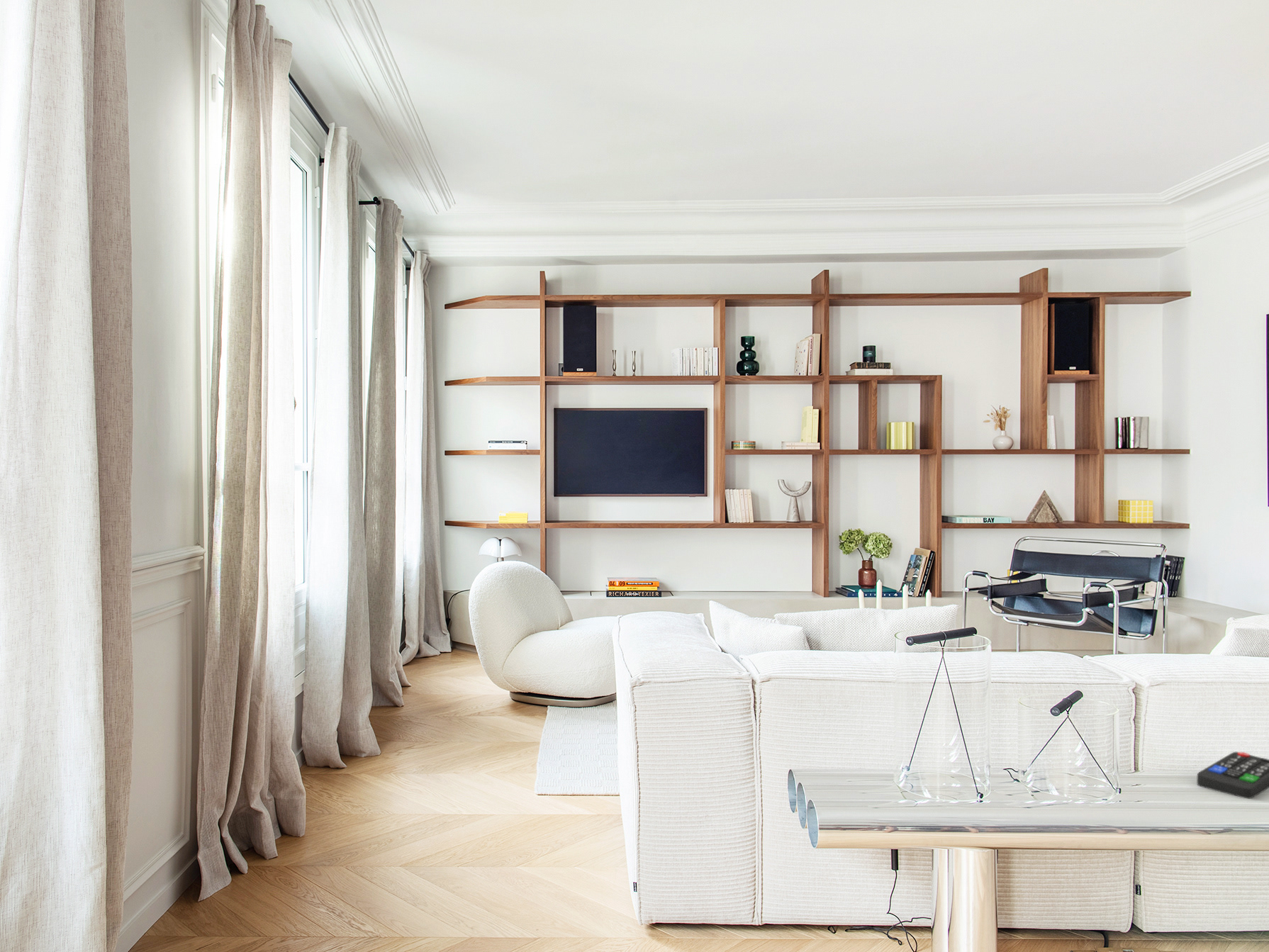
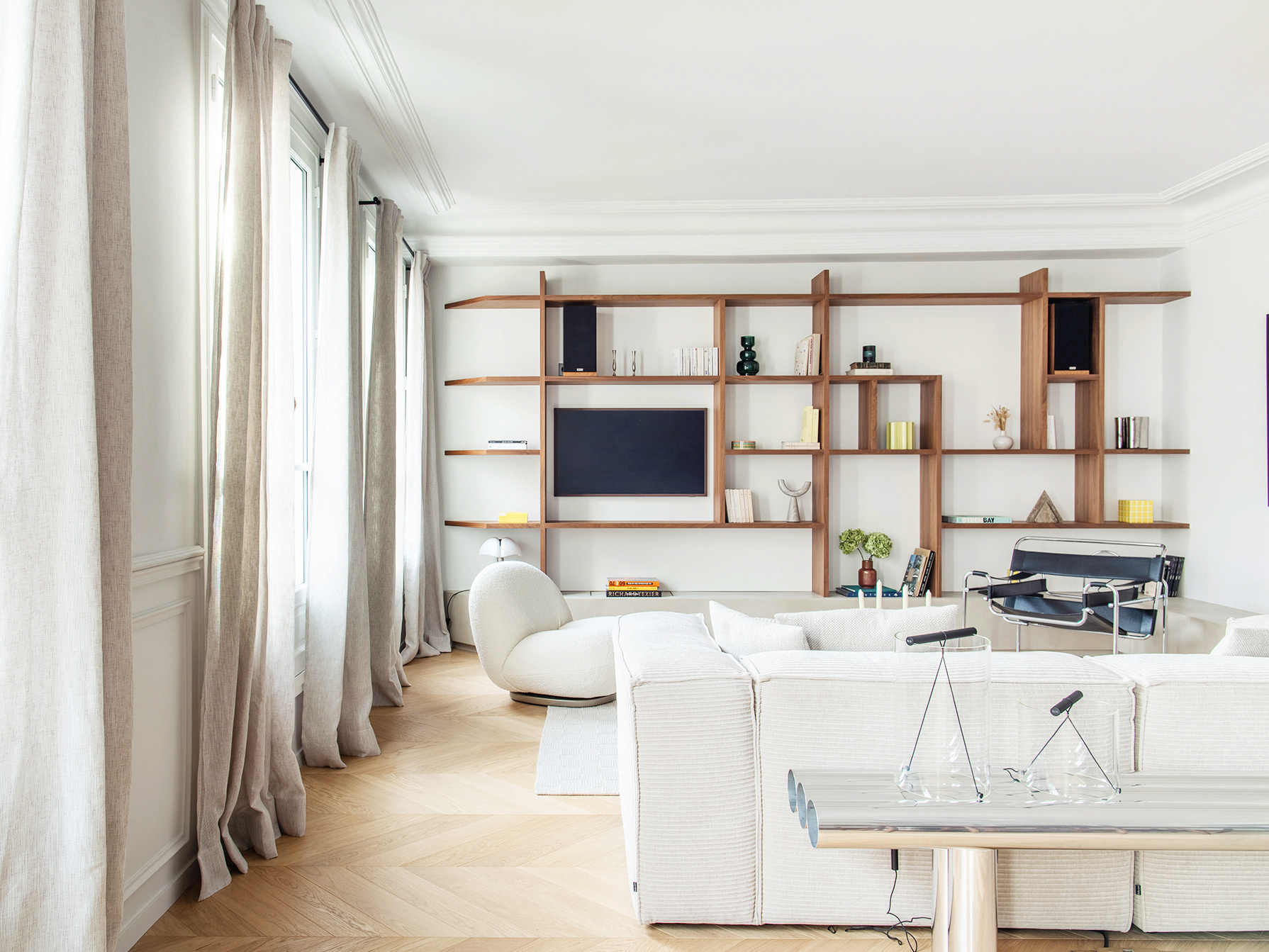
- remote control [1196,751,1269,799]
